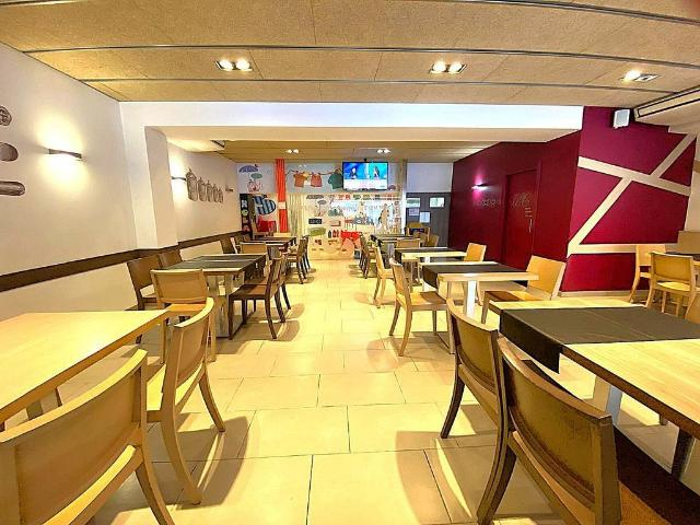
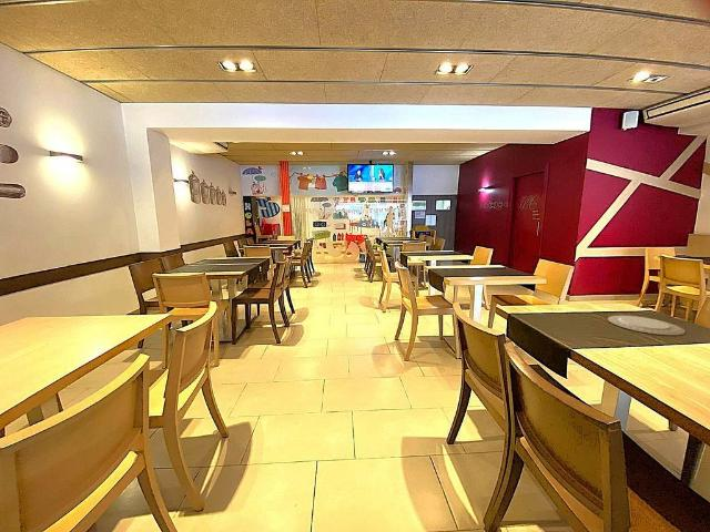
+ chinaware [607,315,687,336]
